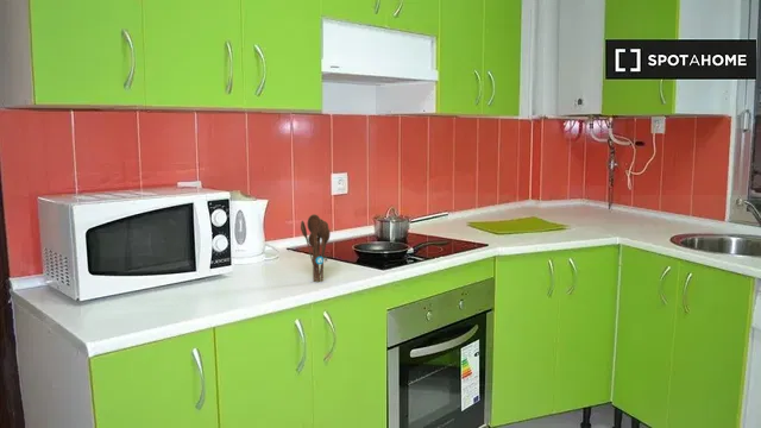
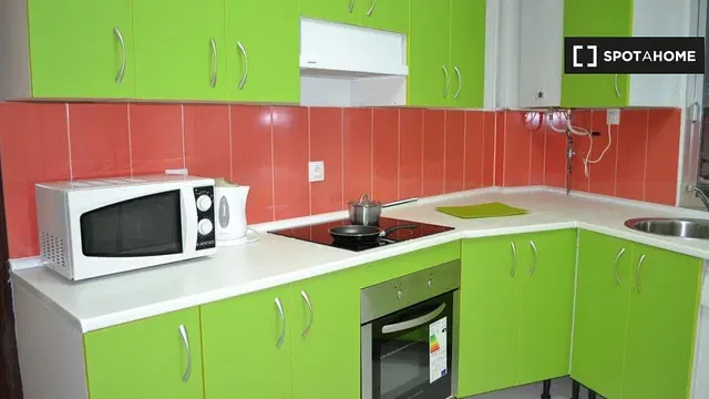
- utensil holder [300,213,332,283]
